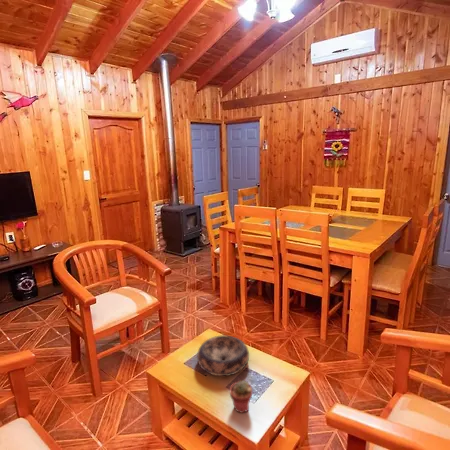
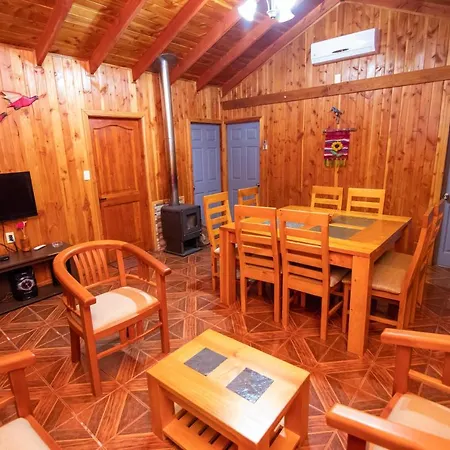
- decorative bowl [196,334,250,377]
- potted succulent [229,380,253,414]
